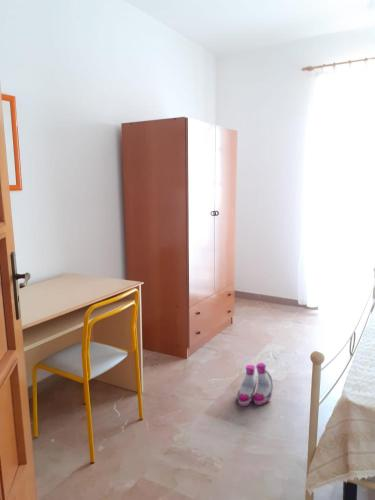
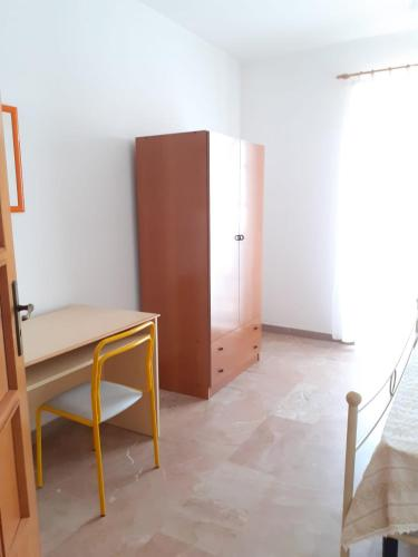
- boots [236,362,274,407]
